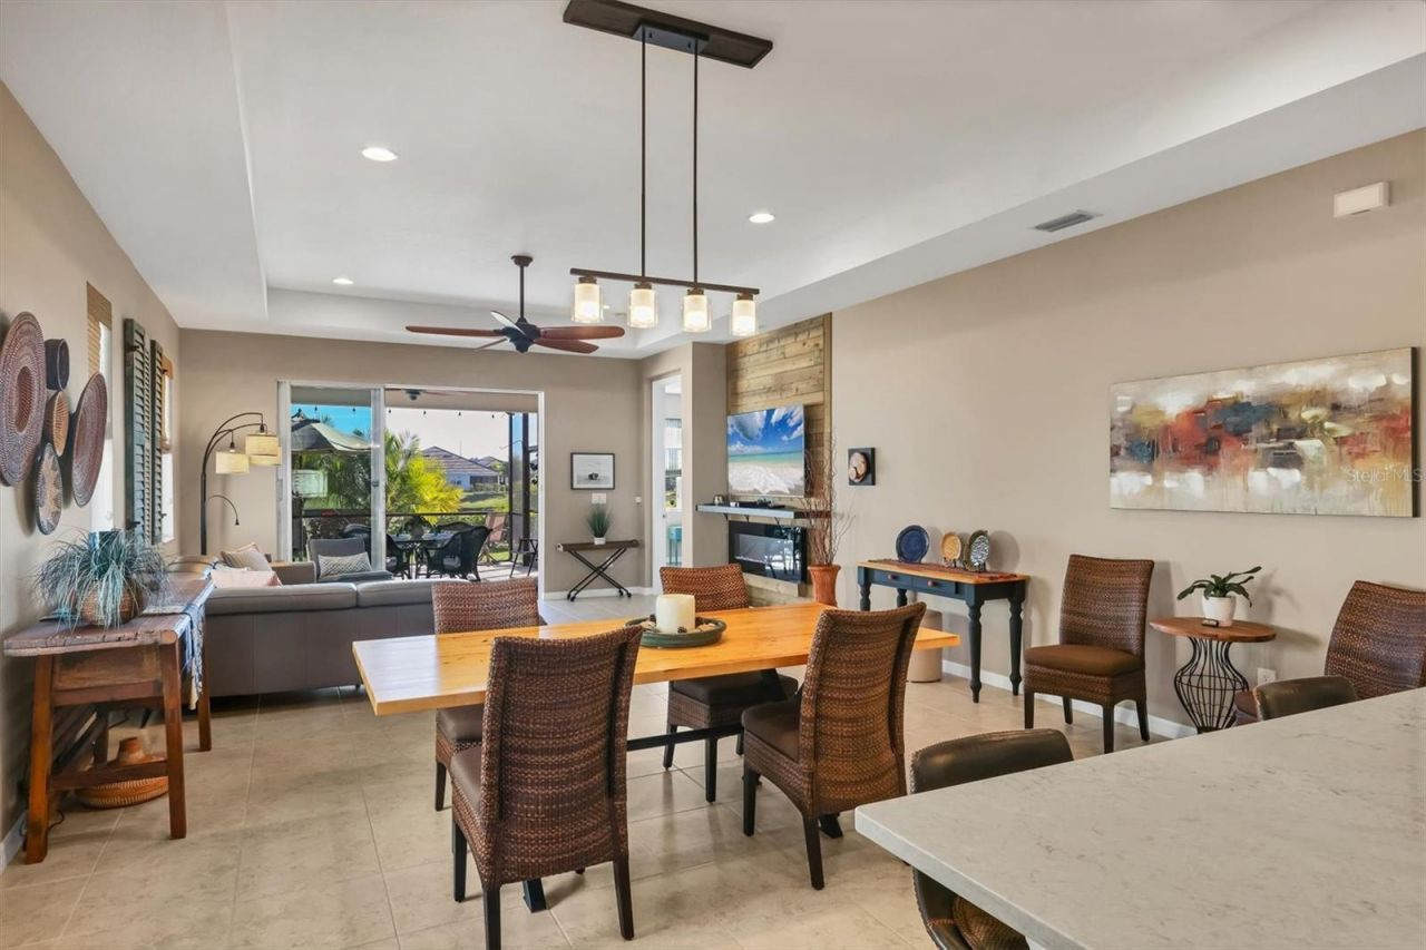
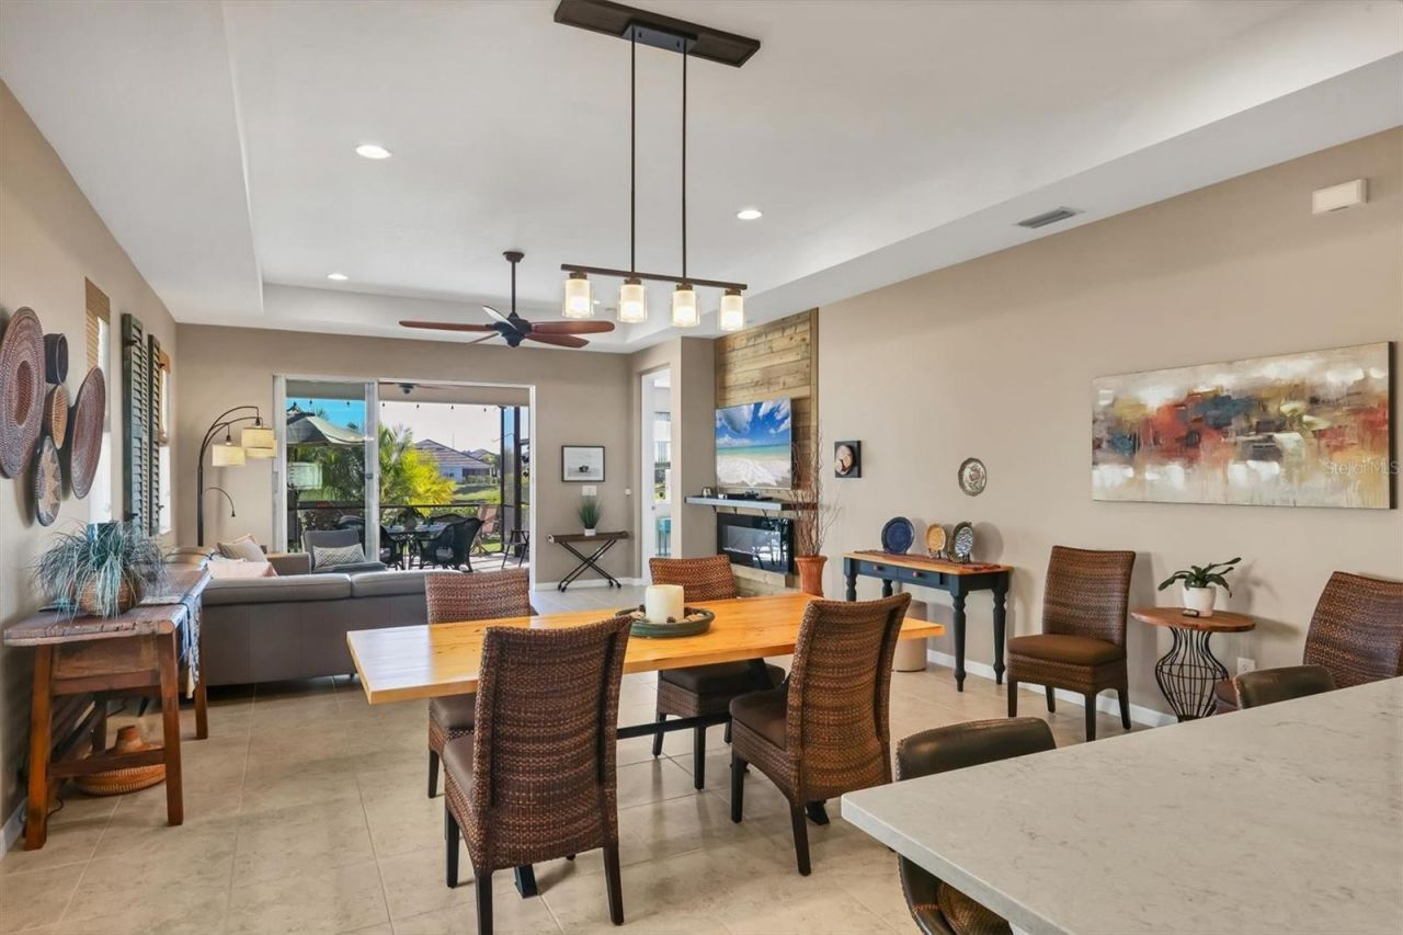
+ decorative plate [957,456,988,498]
